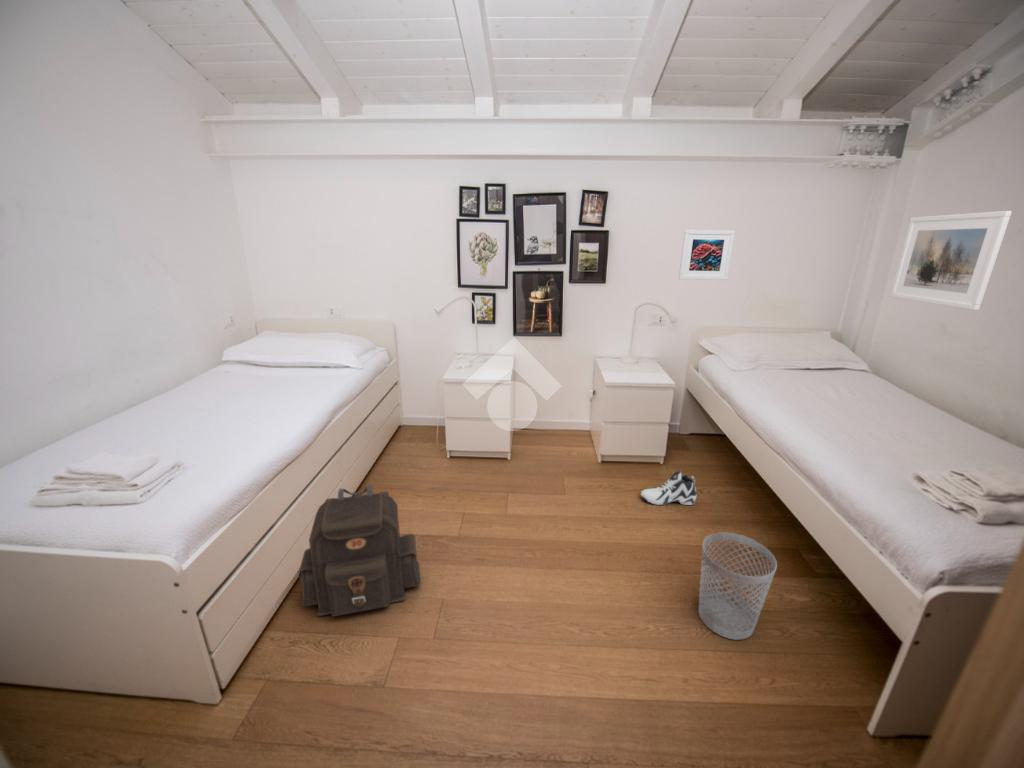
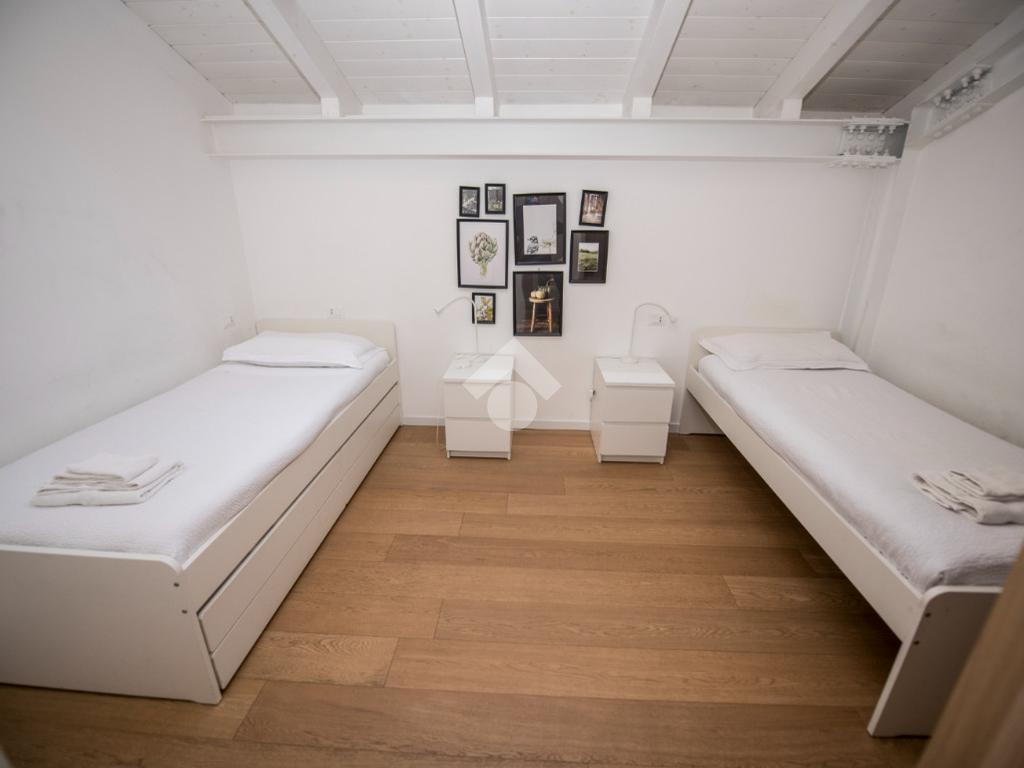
- sneaker [640,469,697,506]
- backpack [297,484,422,618]
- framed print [889,210,1013,311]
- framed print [678,229,736,281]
- wastebasket [697,531,778,641]
